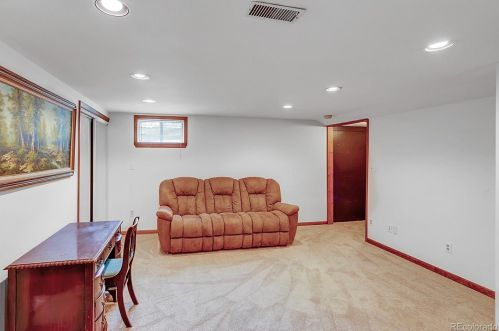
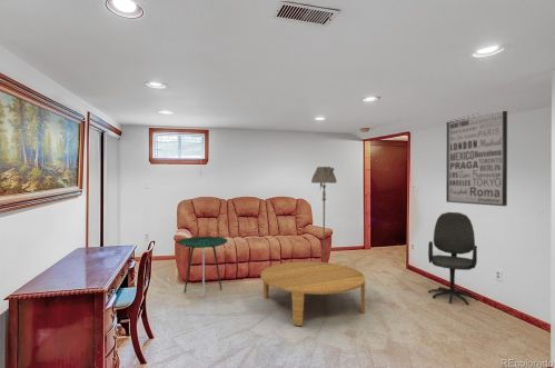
+ office chair [427,211,479,306]
+ coffee table [260,260,366,327]
+ floor lamp [310,166,338,262]
+ wall art [445,110,508,207]
+ side table [177,236,229,298]
